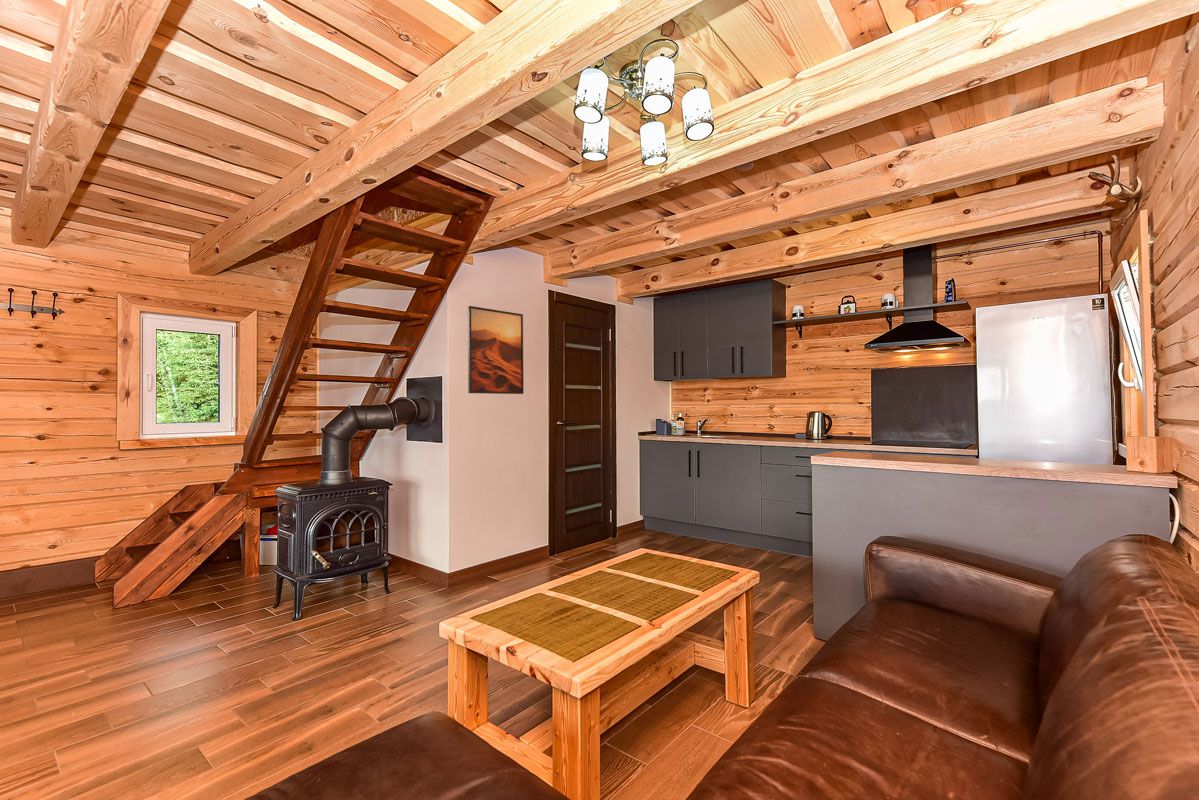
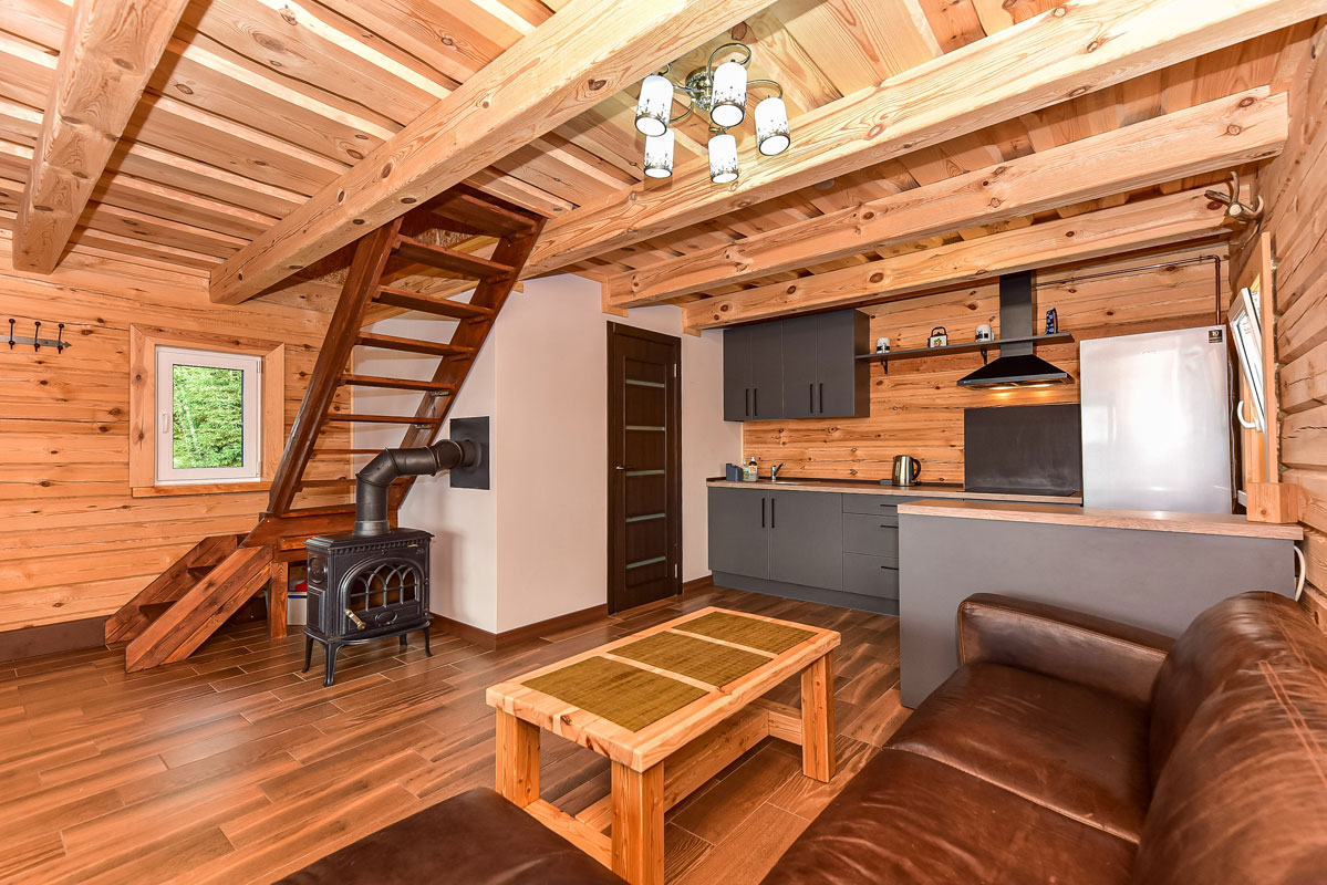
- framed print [467,305,525,395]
